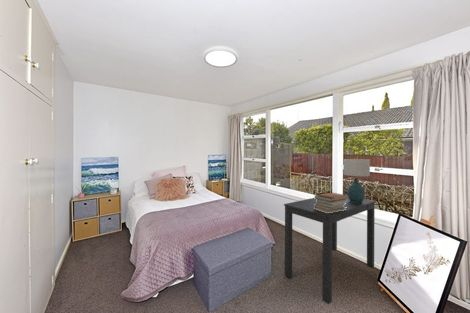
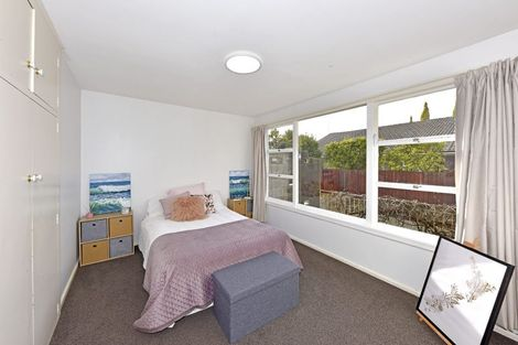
- desk [283,196,377,305]
- table lamp [342,157,371,203]
- book stack [313,192,348,213]
